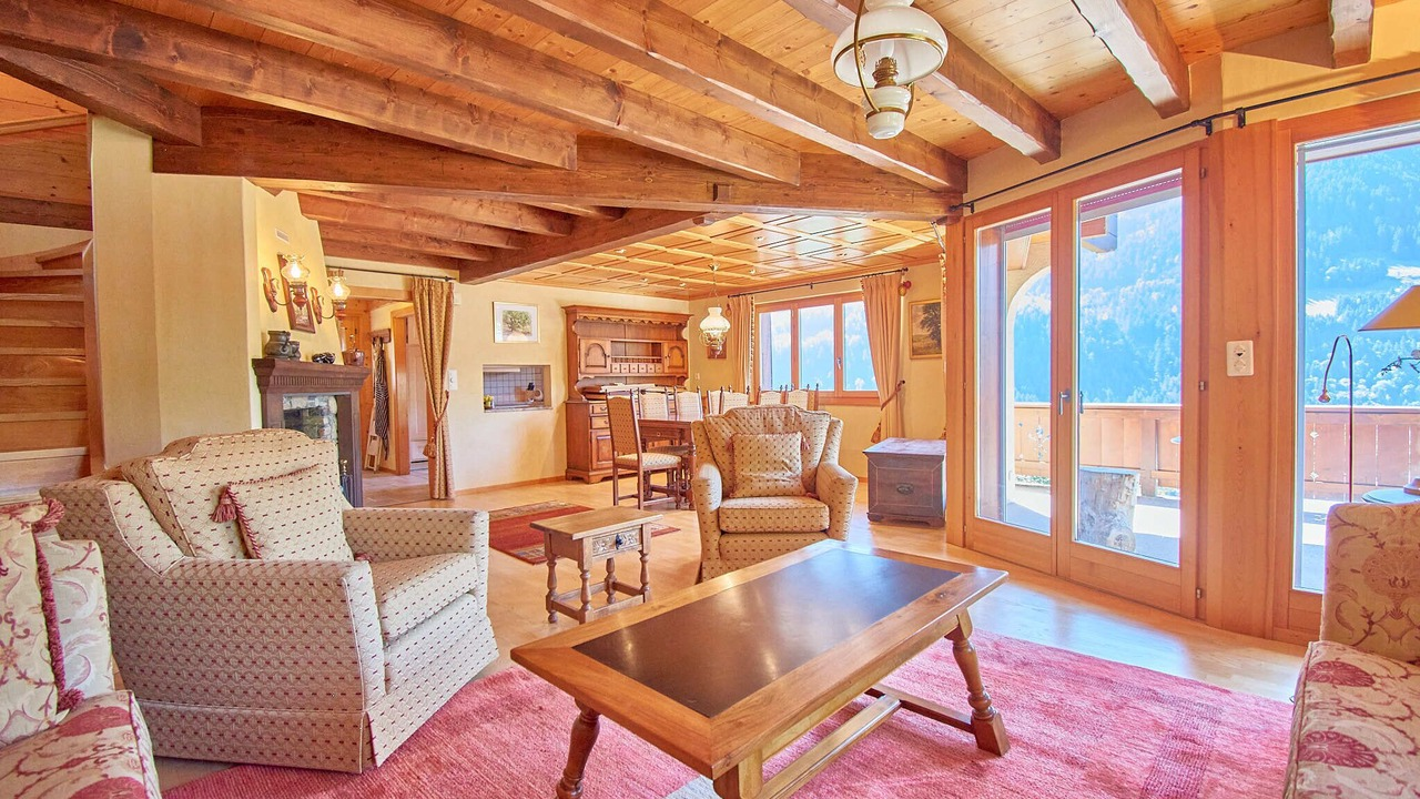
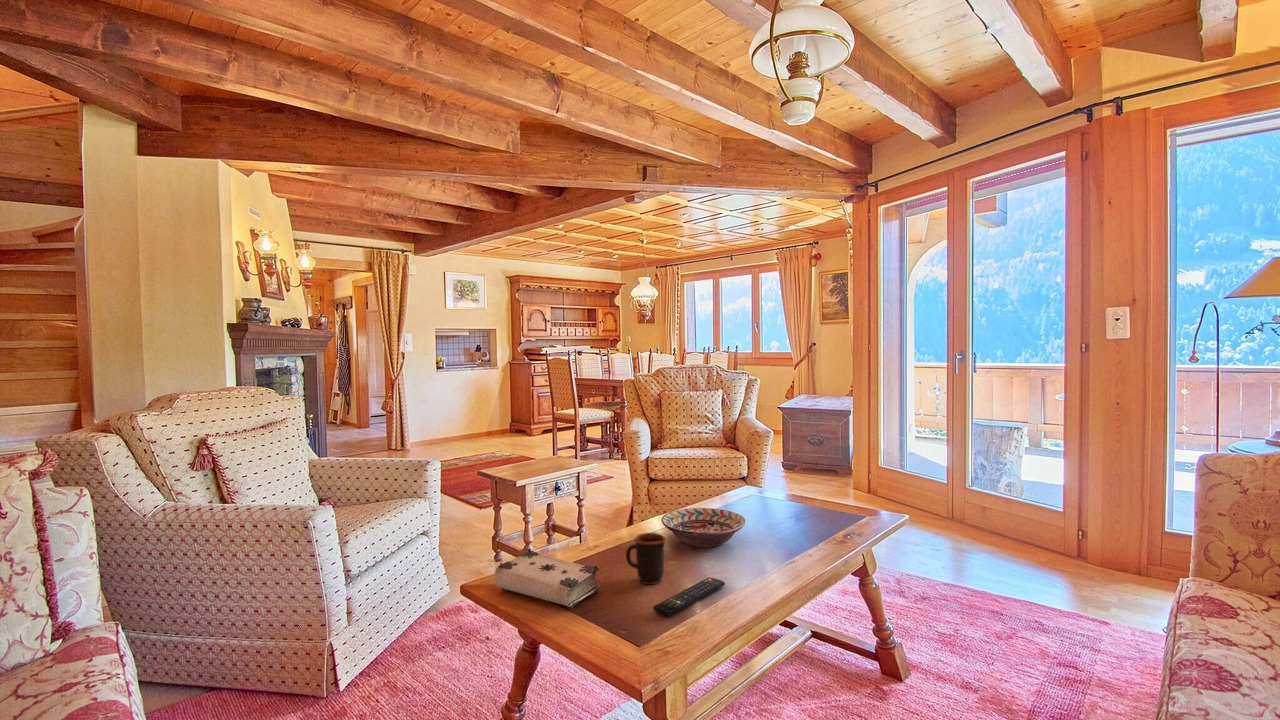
+ remote control [652,577,726,617]
+ mug [625,532,667,585]
+ decorative bowl [660,507,747,548]
+ book [494,548,601,610]
